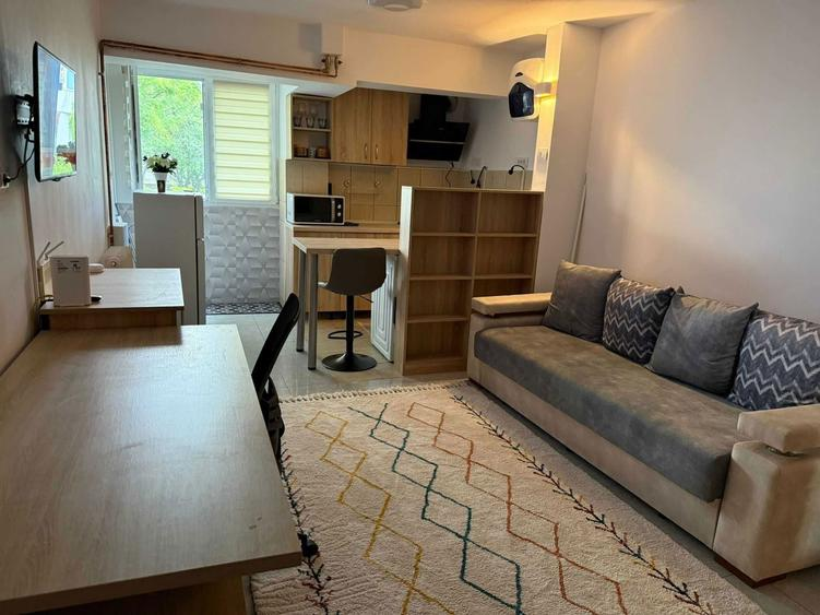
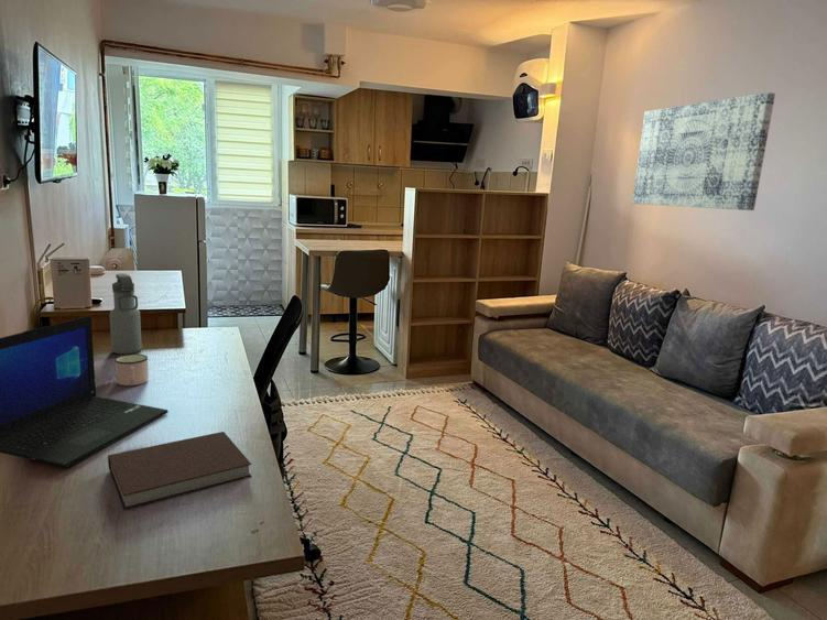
+ mug [113,353,150,387]
+ wall art [631,91,776,211]
+ notebook [107,431,252,511]
+ water bottle [109,273,143,356]
+ laptop [0,315,170,468]
